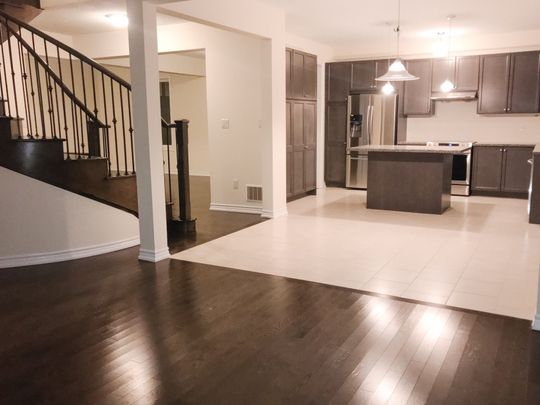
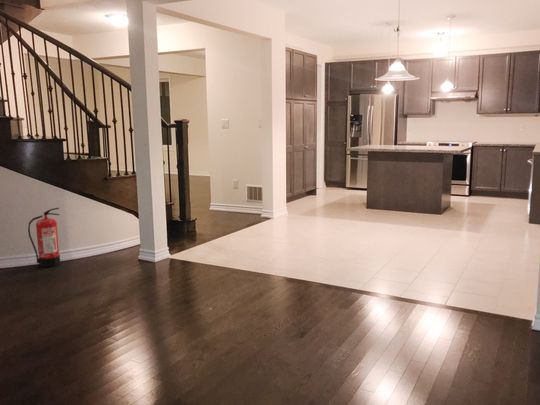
+ fire extinguisher [27,207,61,268]
